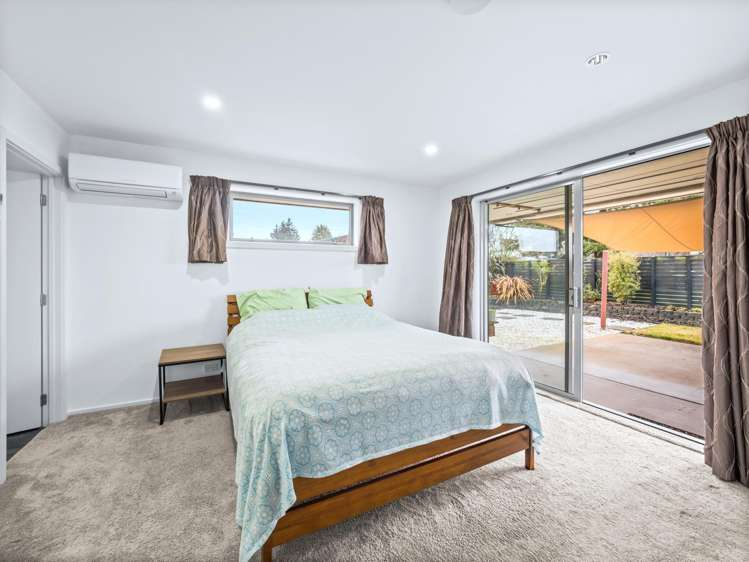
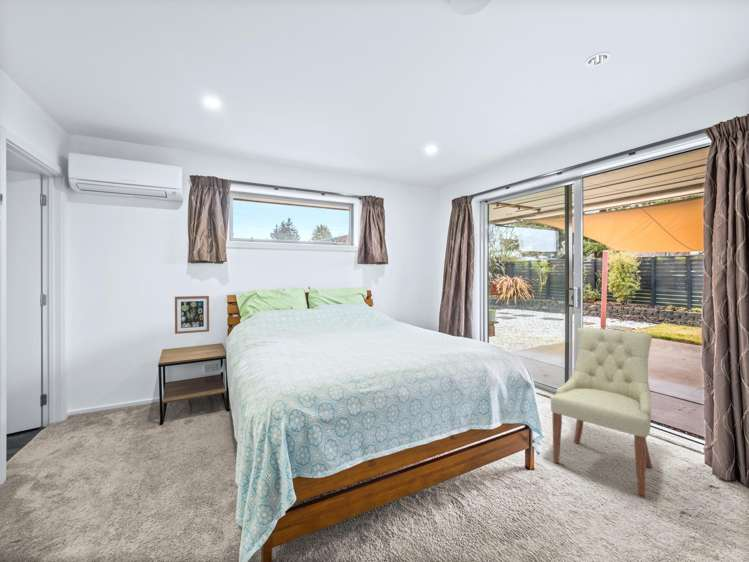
+ wall art [174,295,210,335]
+ chair [550,327,653,497]
